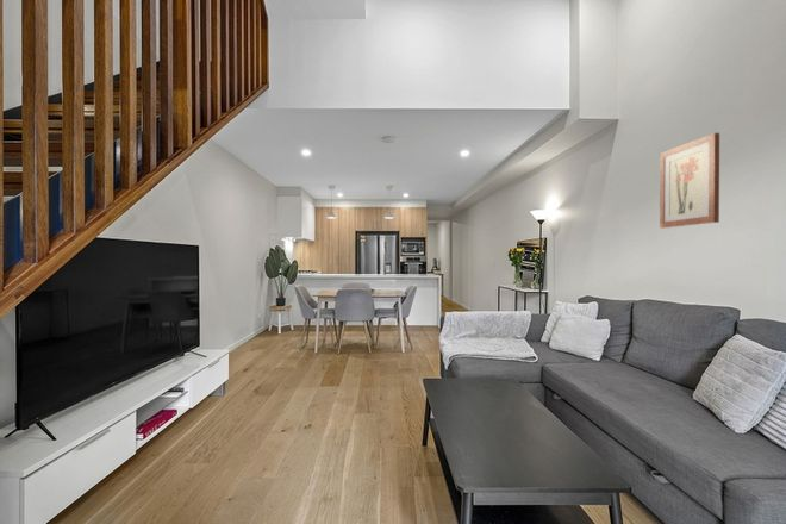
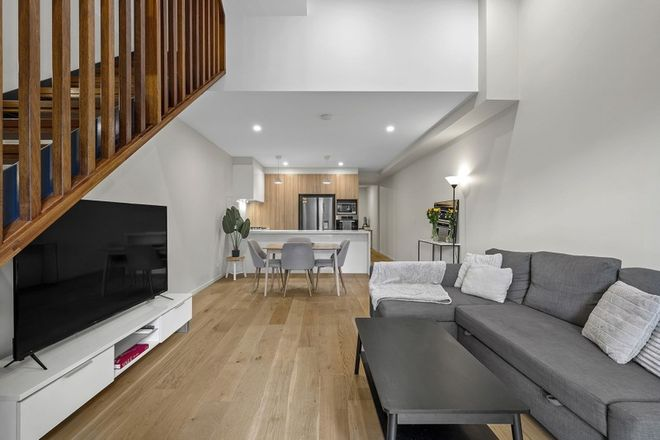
- wall art [659,132,720,230]
